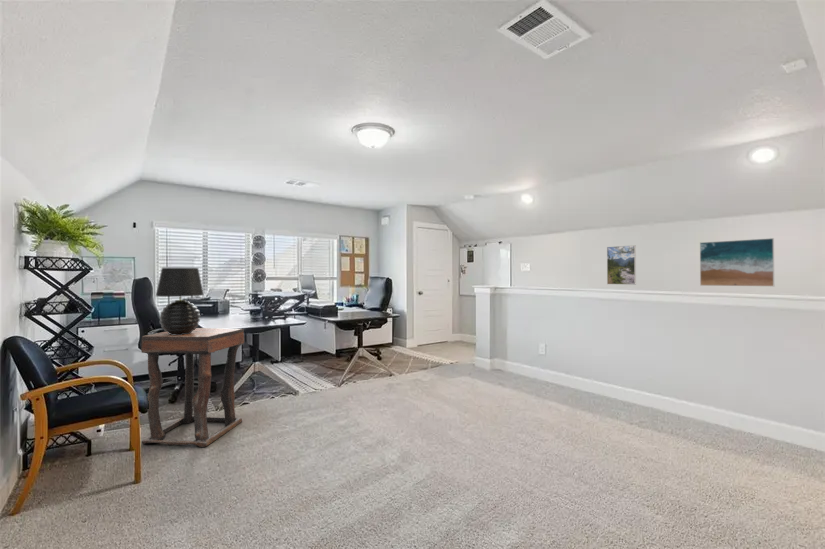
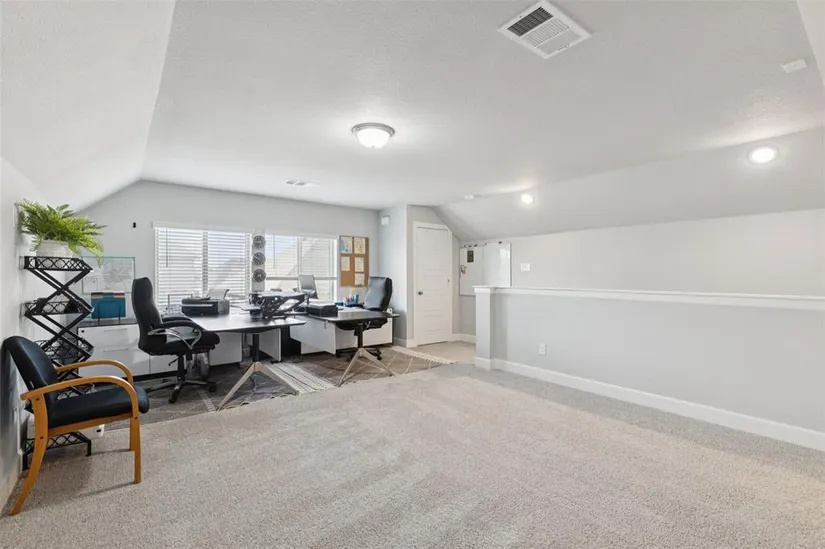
- table lamp [155,267,205,335]
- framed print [606,244,637,286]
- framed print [699,237,775,287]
- side table [140,327,245,448]
